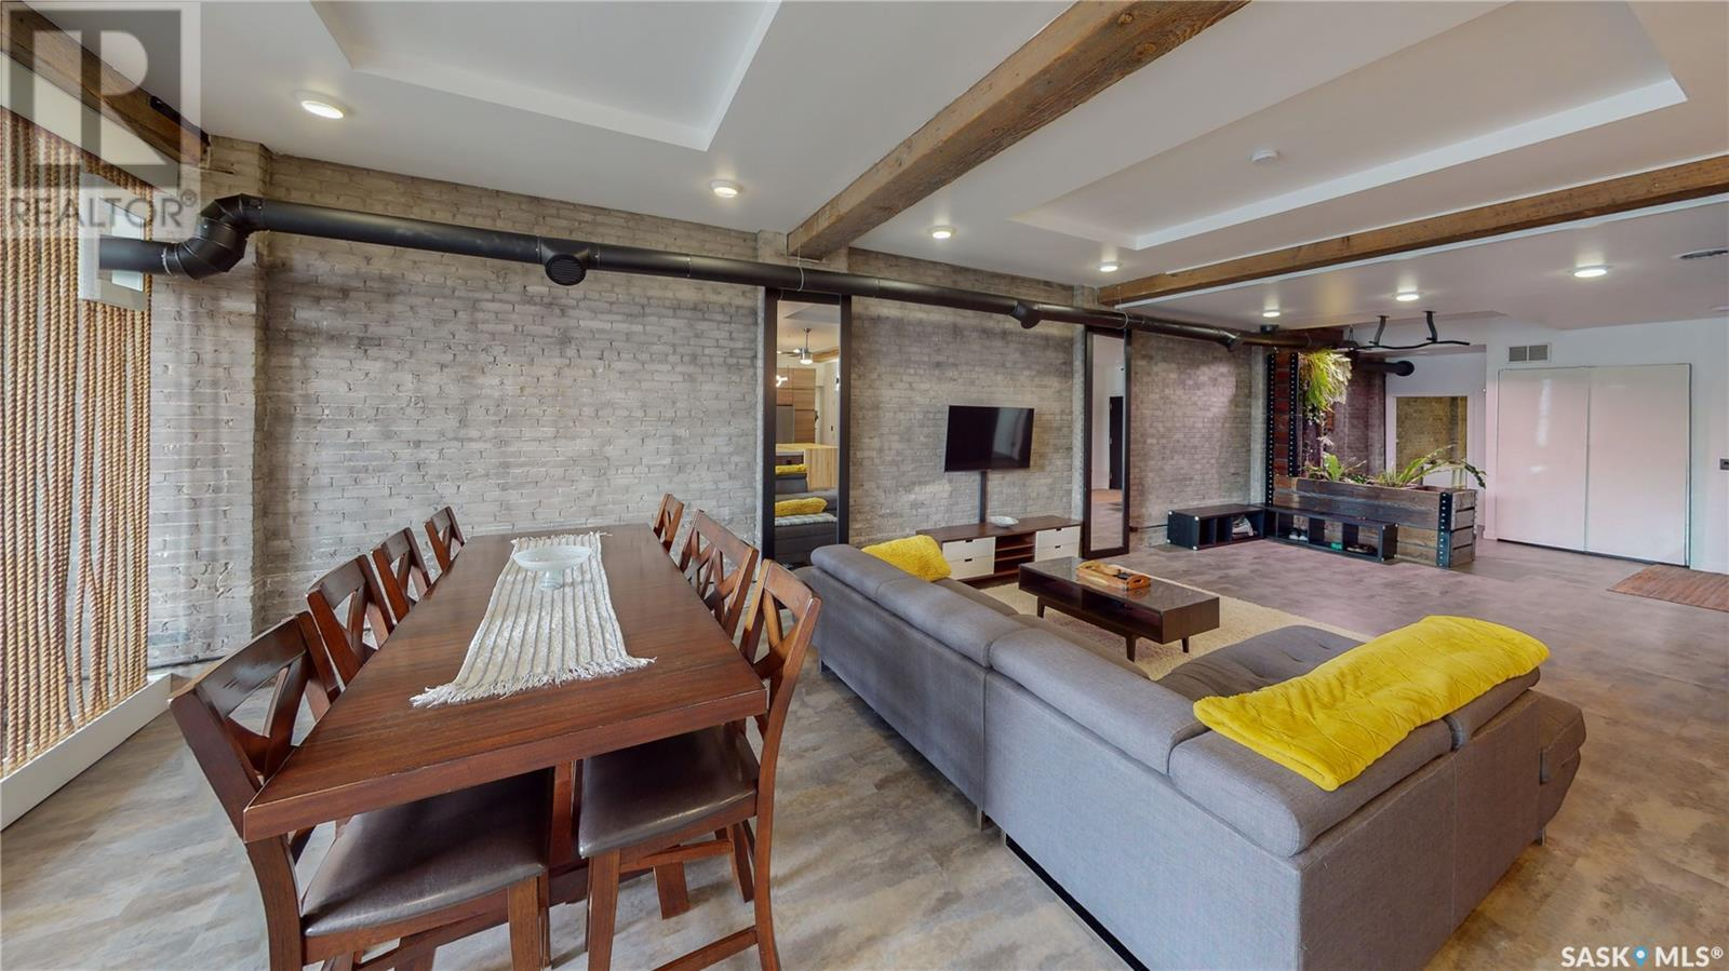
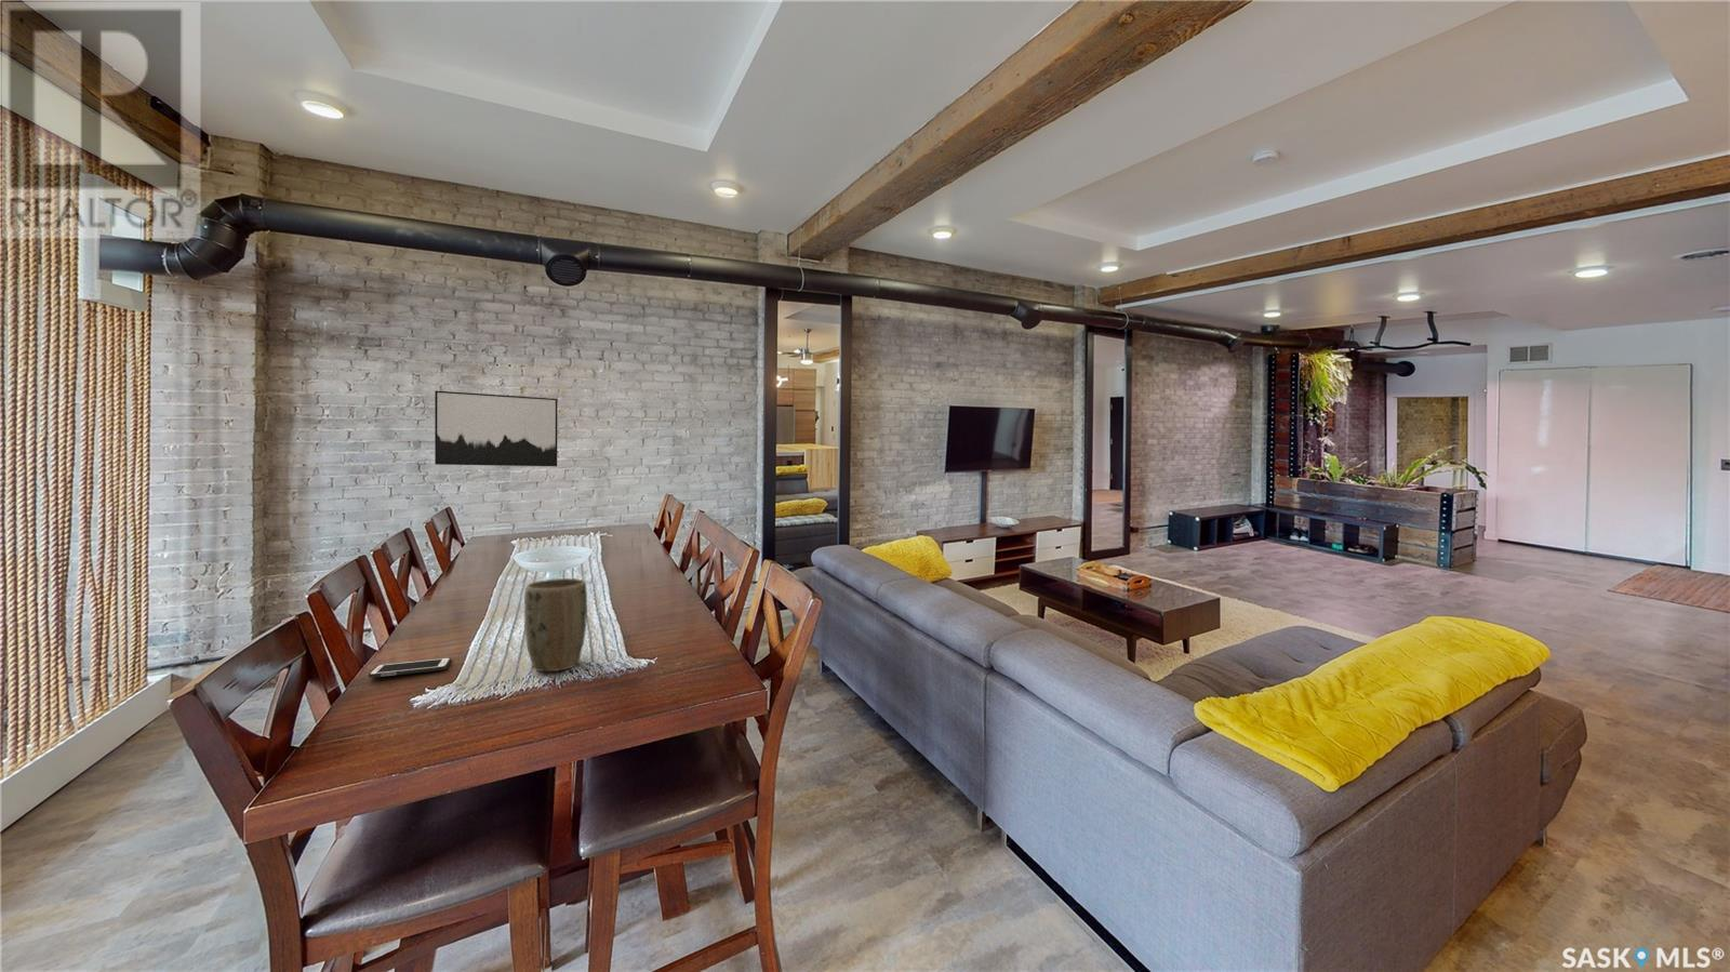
+ cell phone [367,656,452,678]
+ wall art [434,390,558,467]
+ plant pot [523,577,588,673]
